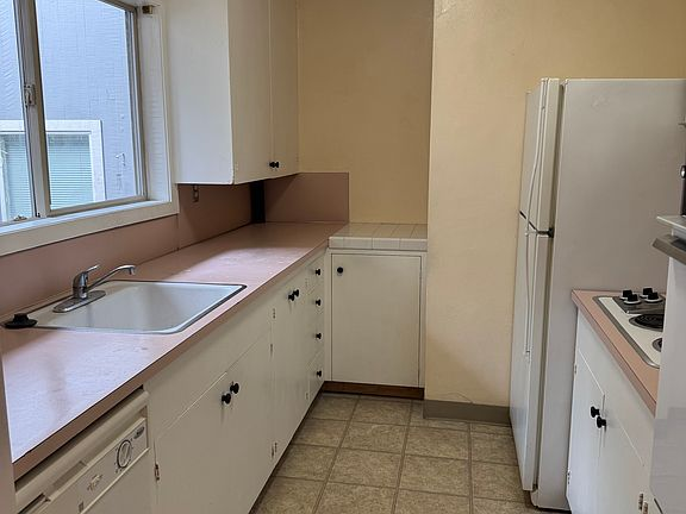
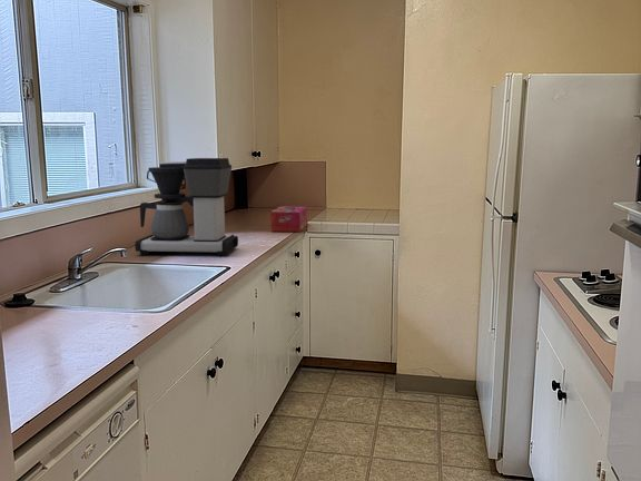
+ tissue box [269,205,308,233]
+ coffee maker [134,157,239,257]
